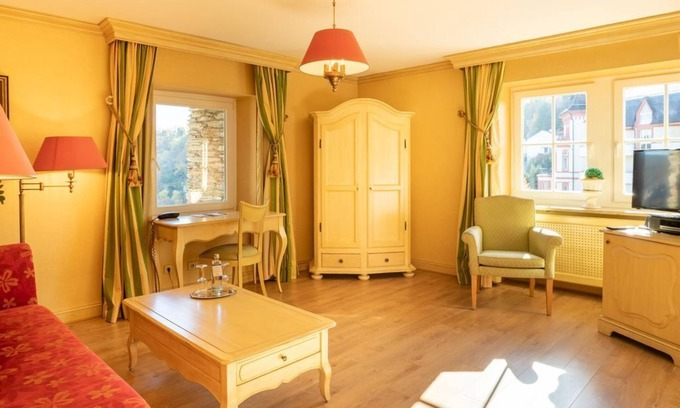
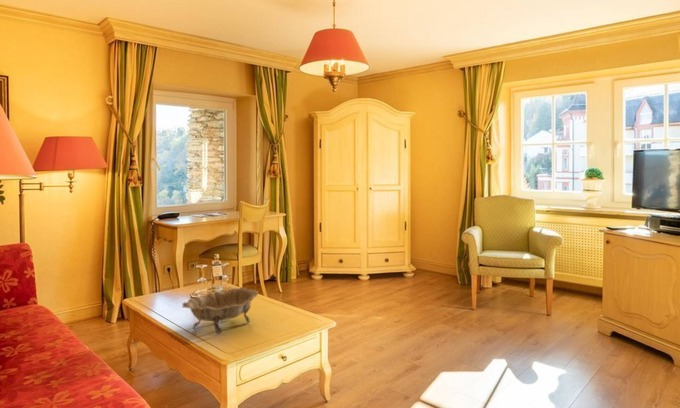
+ decorative bowl [181,286,259,335]
